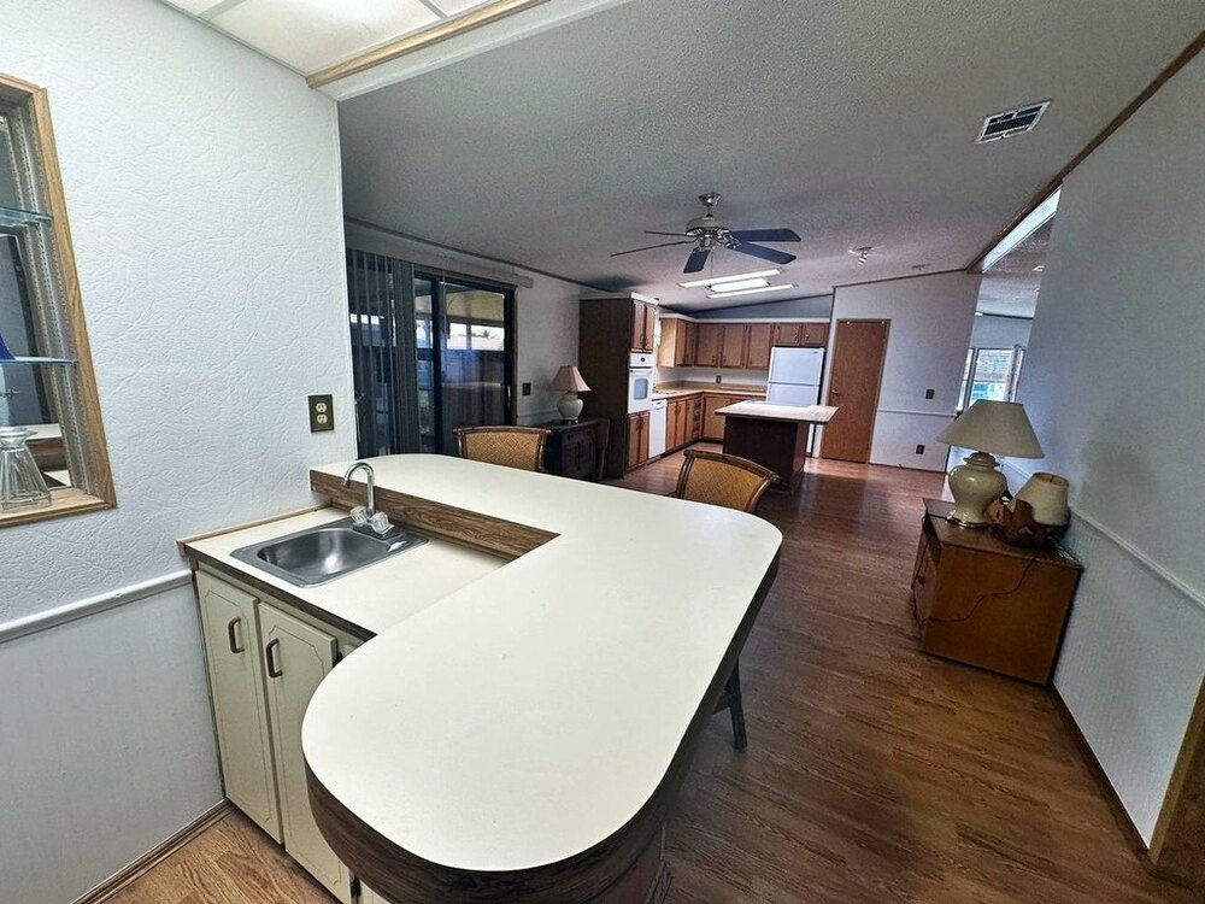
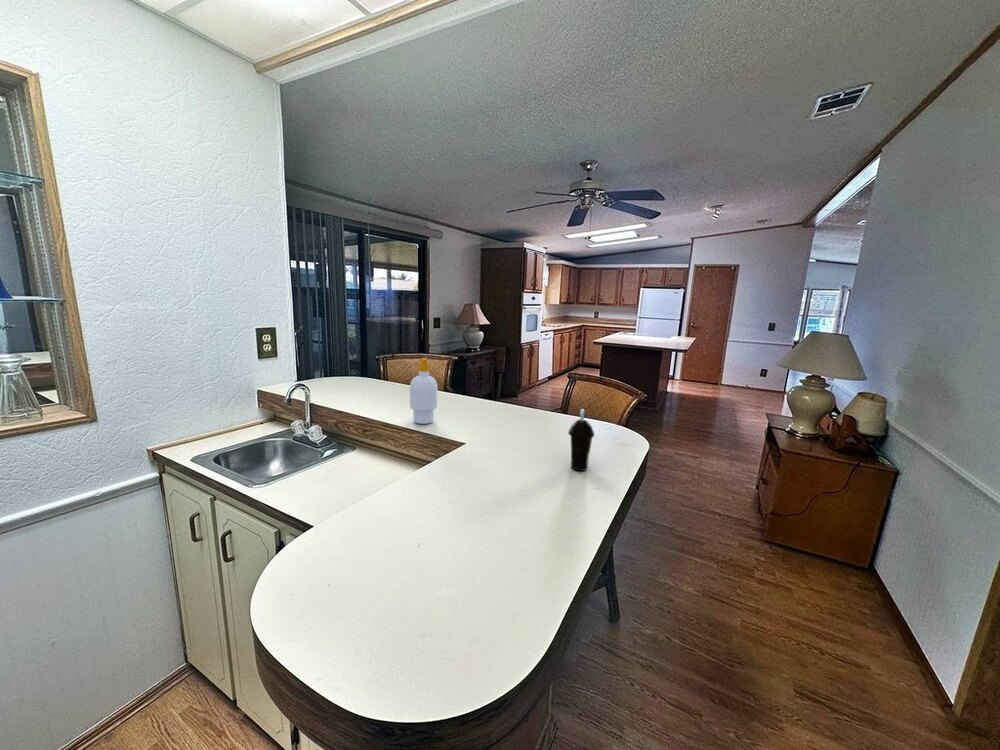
+ cup [567,408,595,472]
+ soap bottle [409,357,439,425]
